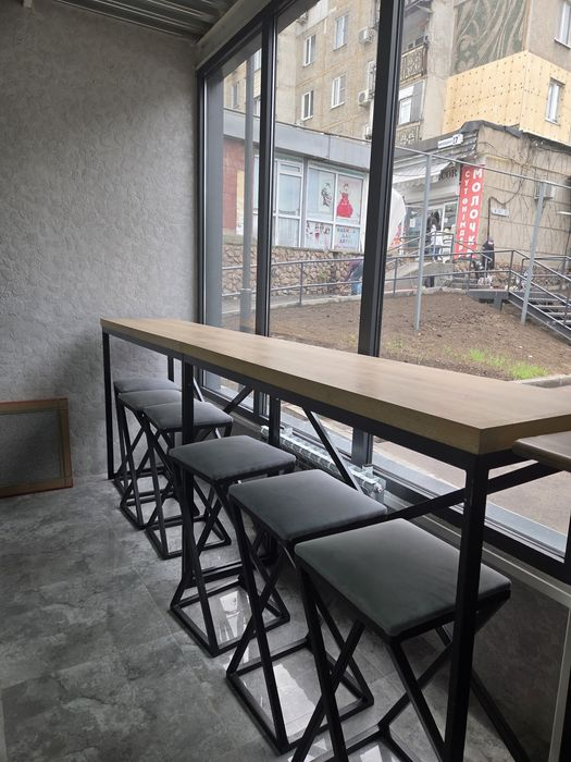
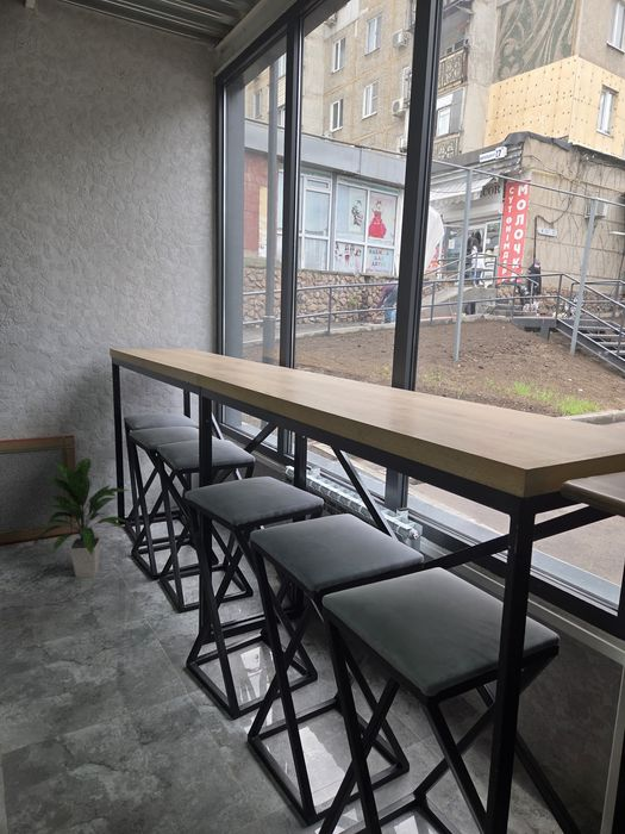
+ indoor plant [32,456,131,578]
